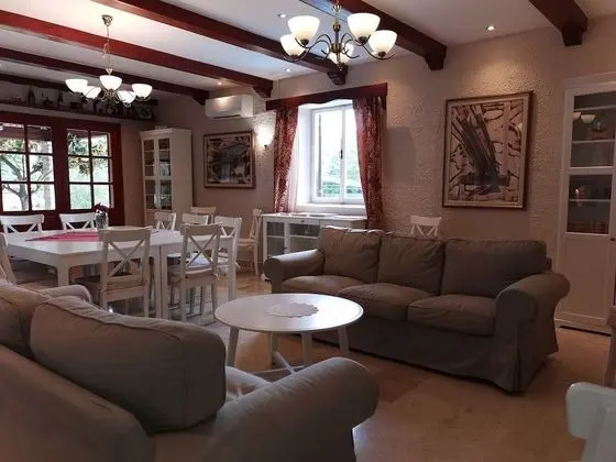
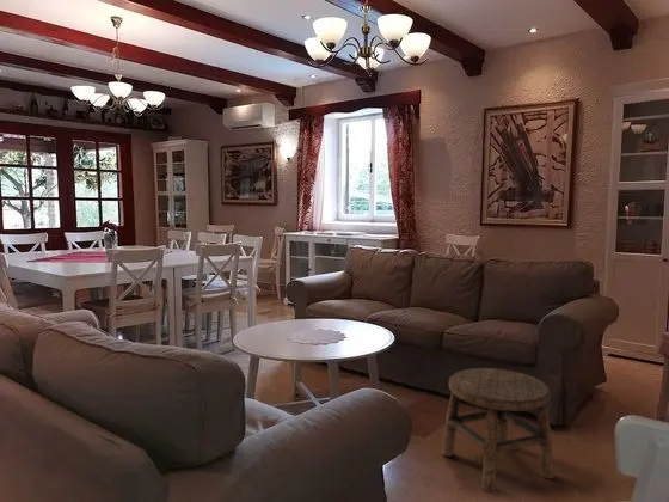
+ stool [441,367,556,494]
